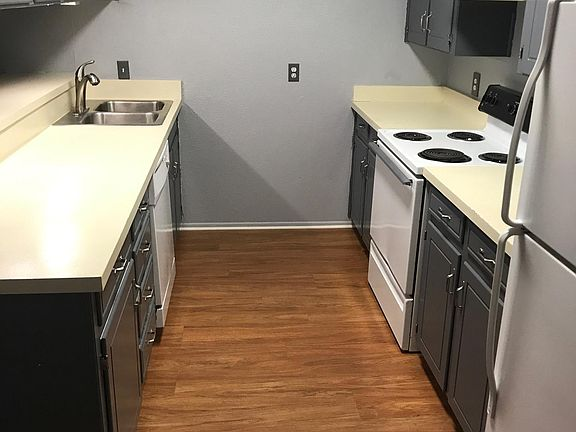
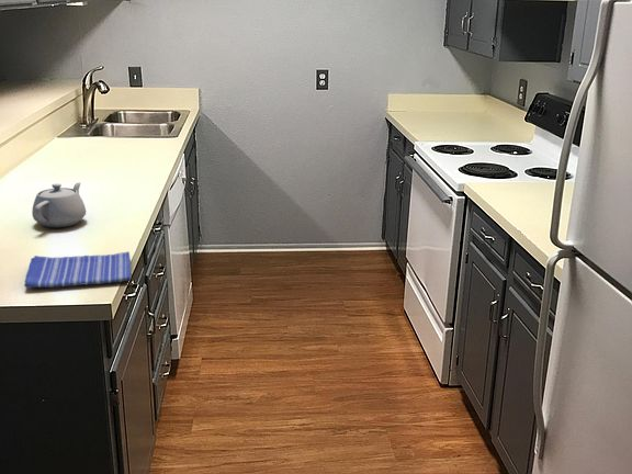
+ dish towel [23,250,133,290]
+ teapot [31,181,87,228]
